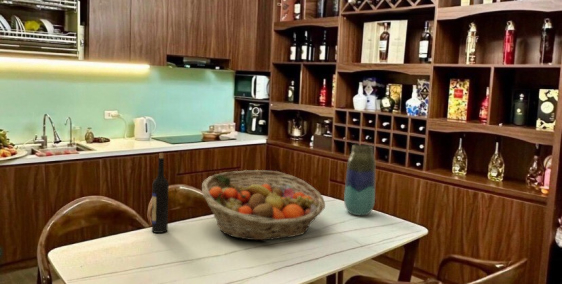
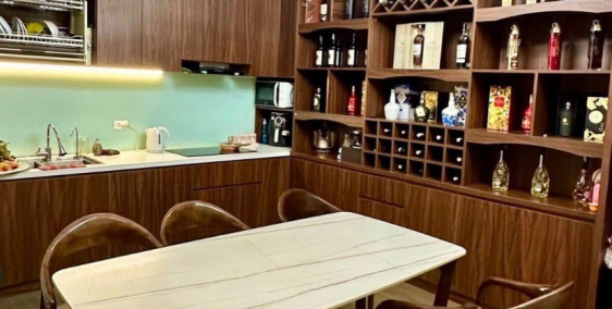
- fruit basket [201,169,326,241]
- vase [343,144,376,216]
- wine bottle [151,152,170,234]
